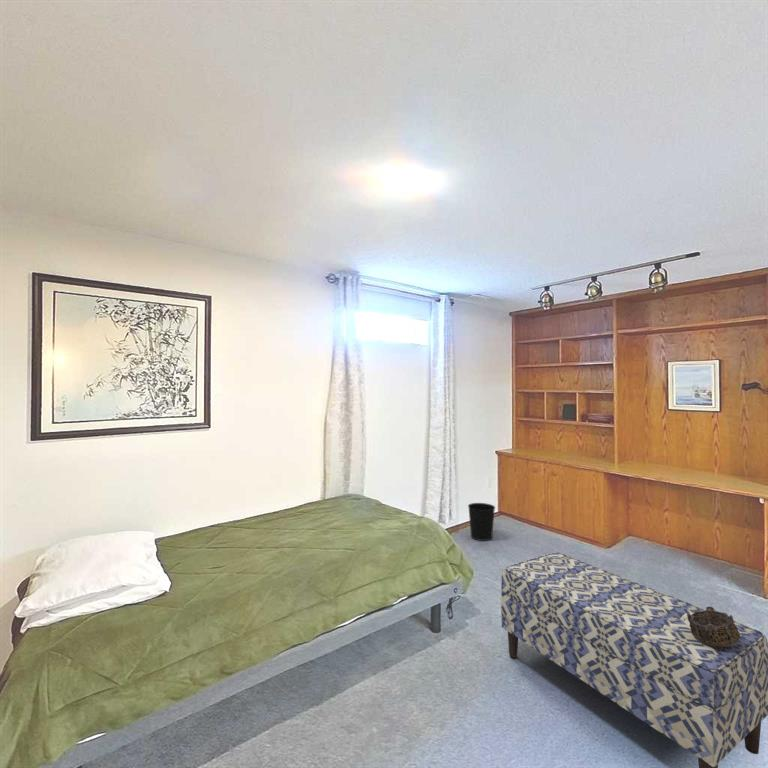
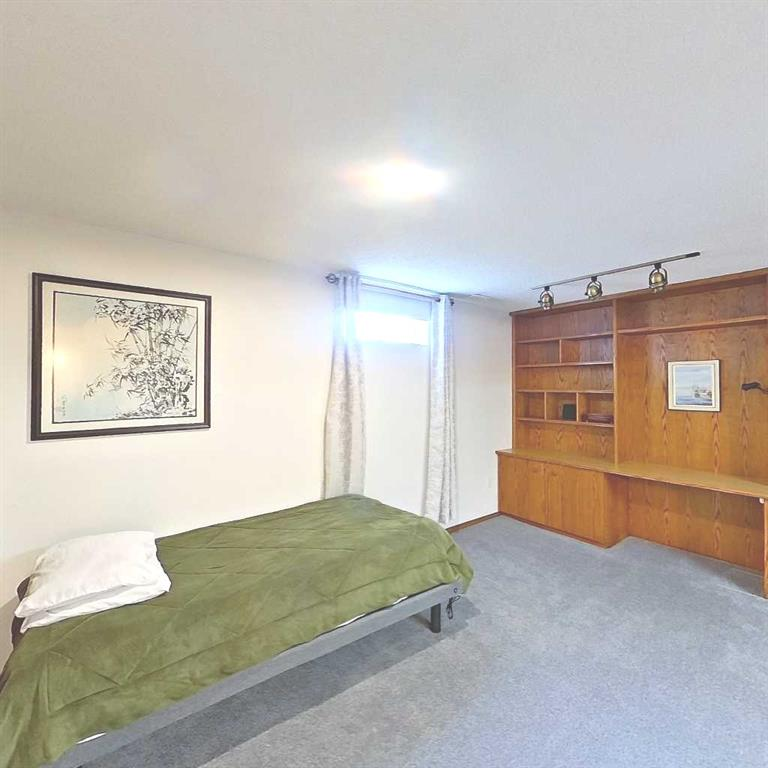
- bench [500,551,768,768]
- decorative box [687,606,740,651]
- wastebasket [467,502,496,542]
